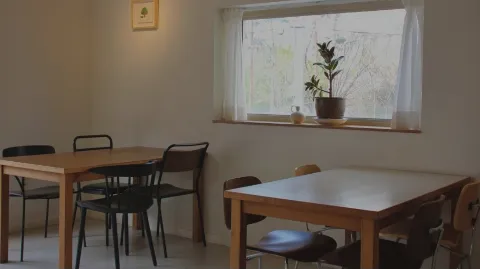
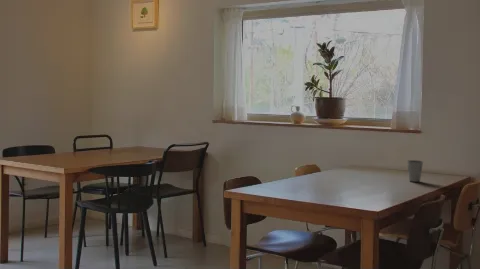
+ dixie cup [406,159,424,183]
